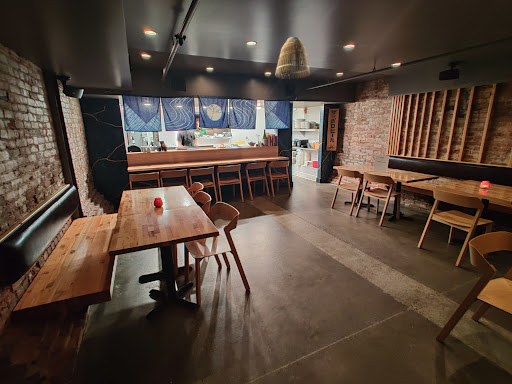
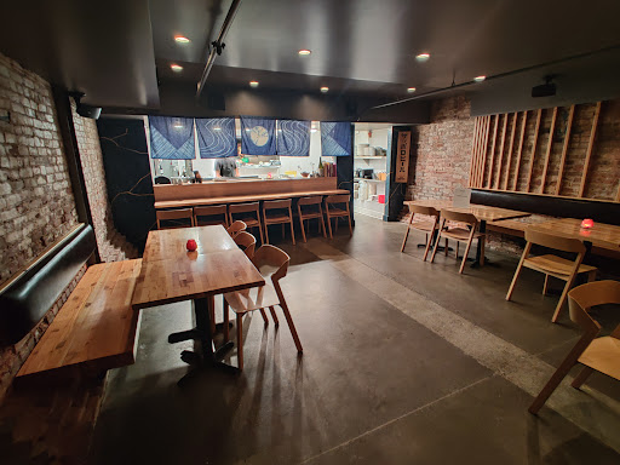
- lamp shade [274,36,311,80]
